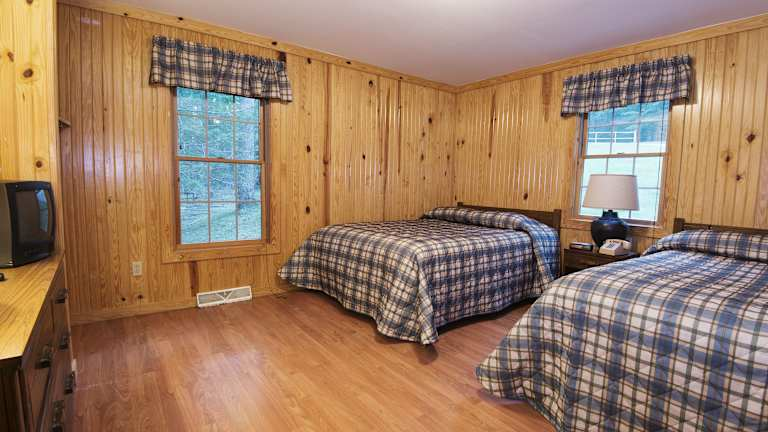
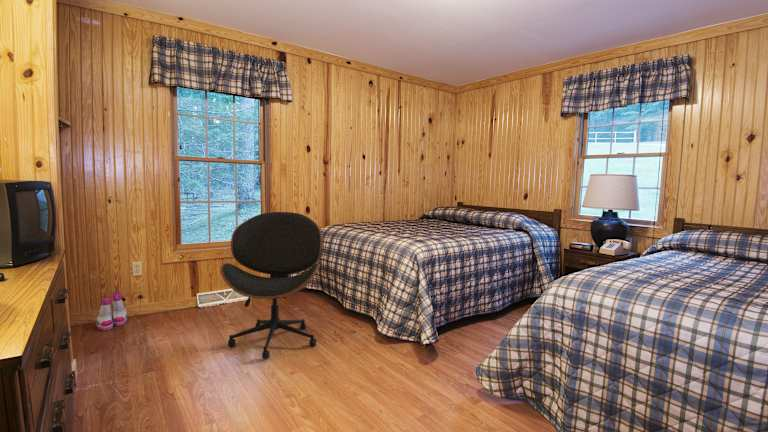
+ office chair [220,211,323,359]
+ boots [95,292,128,331]
